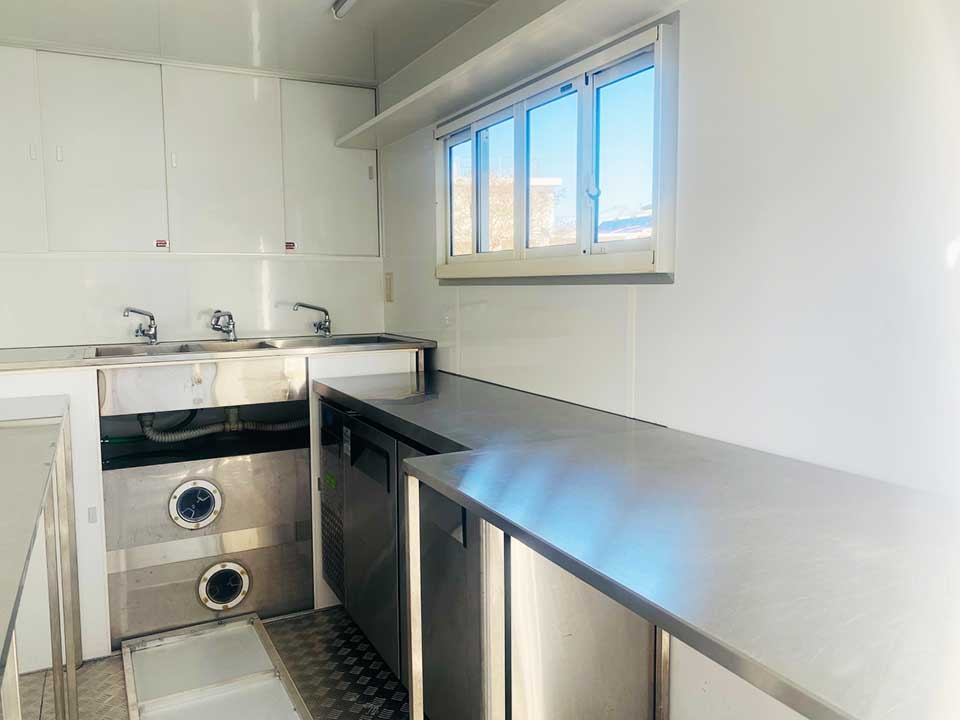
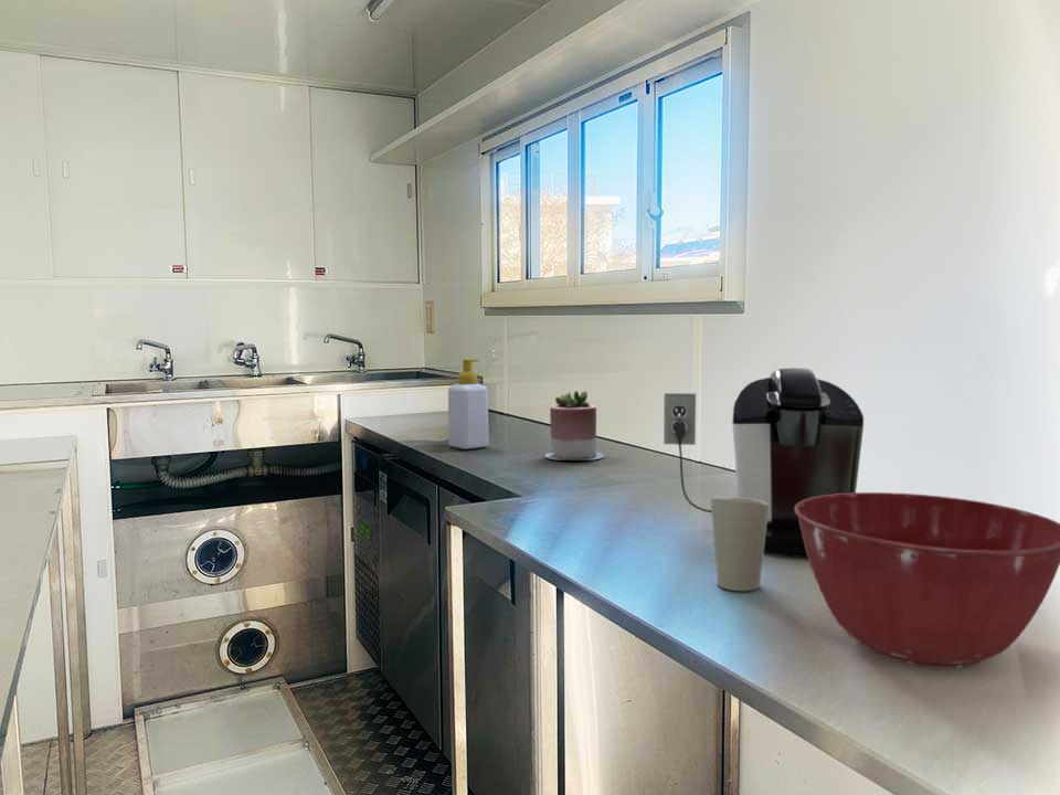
+ succulent planter [544,390,605,462]
+ coffee maker [662,367,865,559]
+ mixing bowl [795,491,1060,669]
+ soap bottle [447,358,489,451]
+ cup [710,497,768,592]
